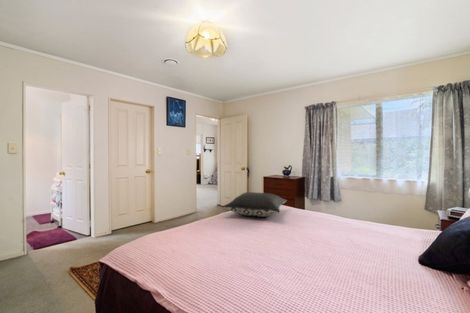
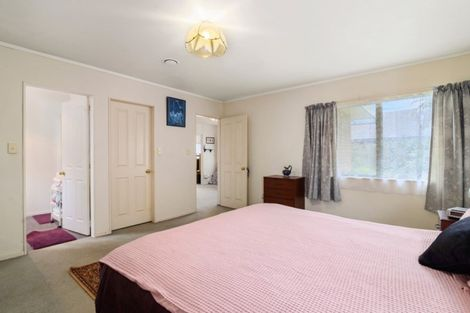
- pillow [221,191,288,218]
